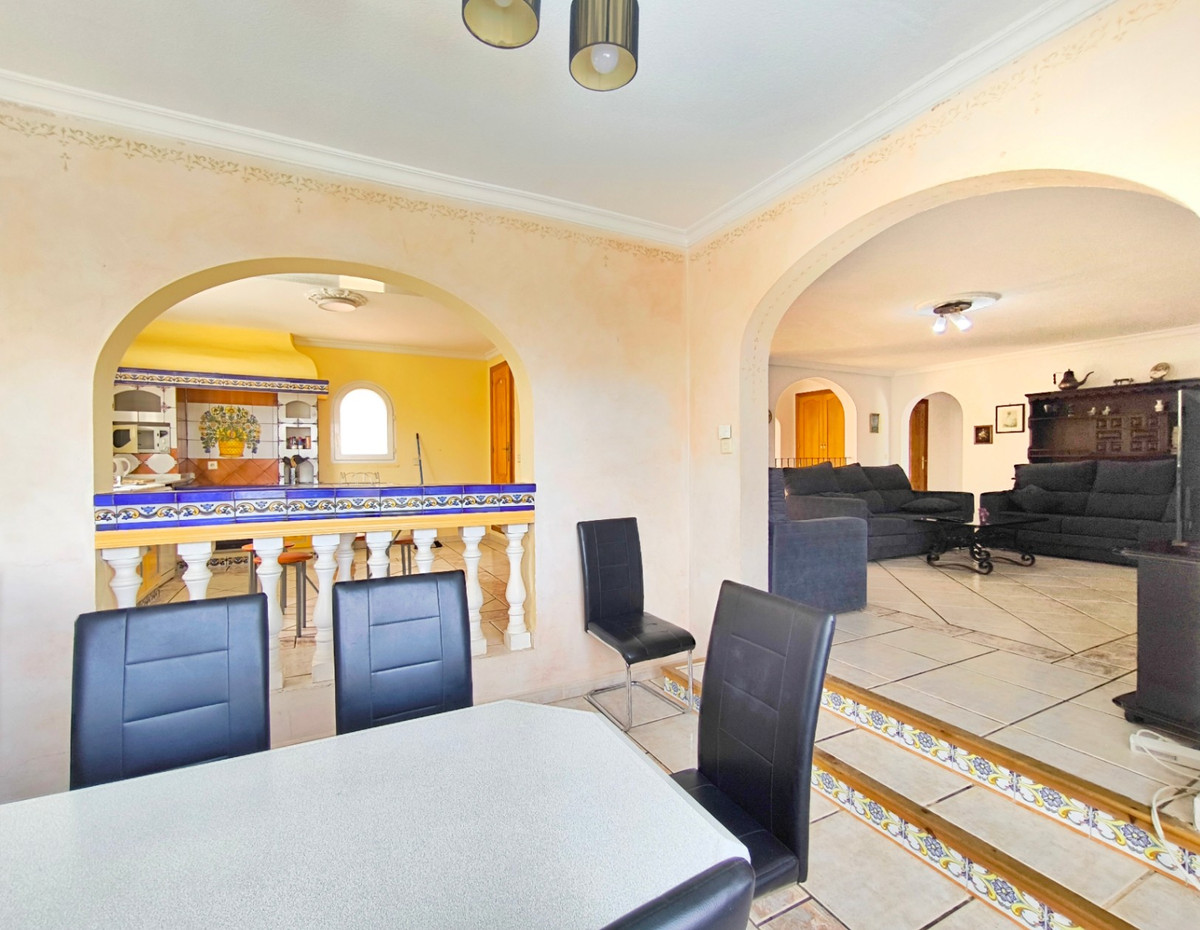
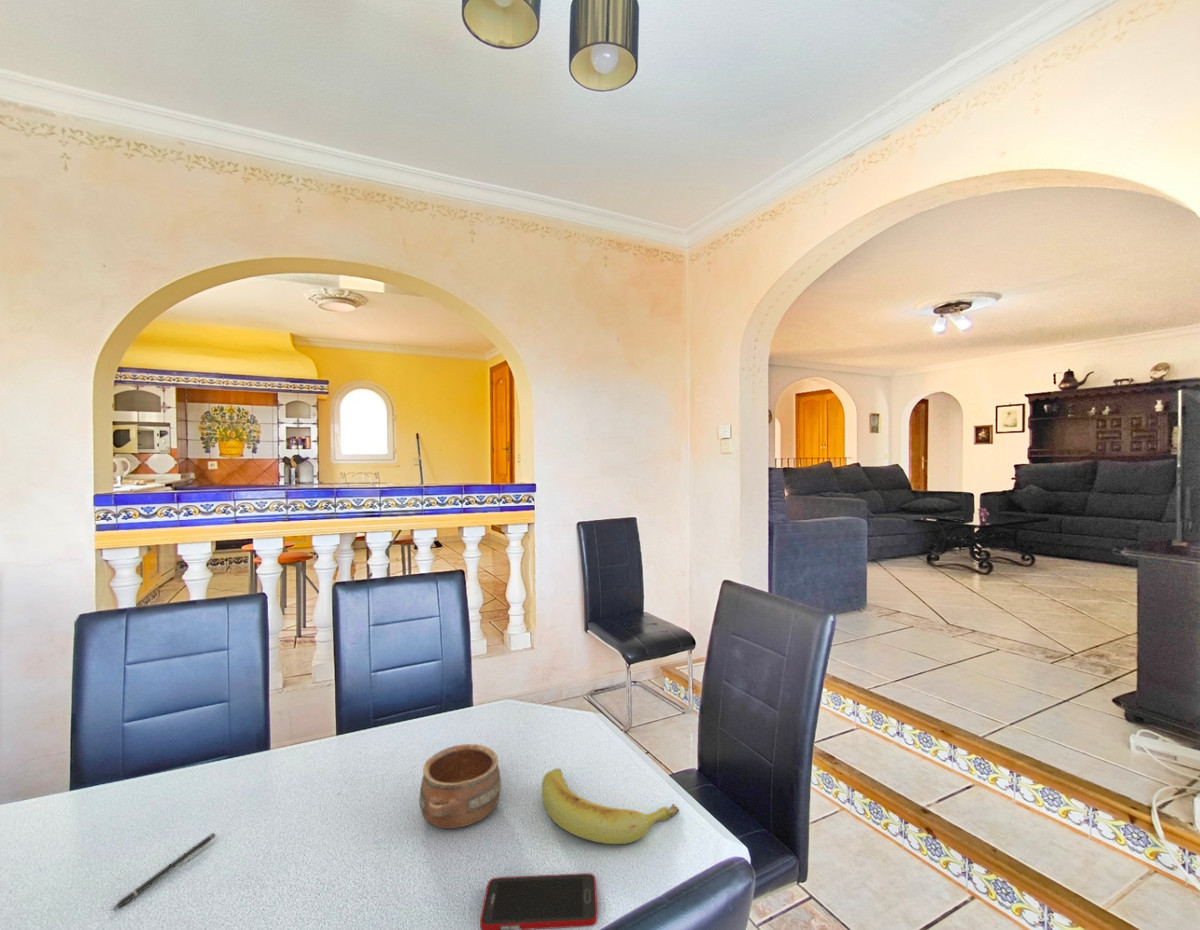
+ pen [110,832,216,912]
+ pottery [419,743,502,829]
+ cell phone [479,872,598,930]
+ banana [541,768,680,845]
